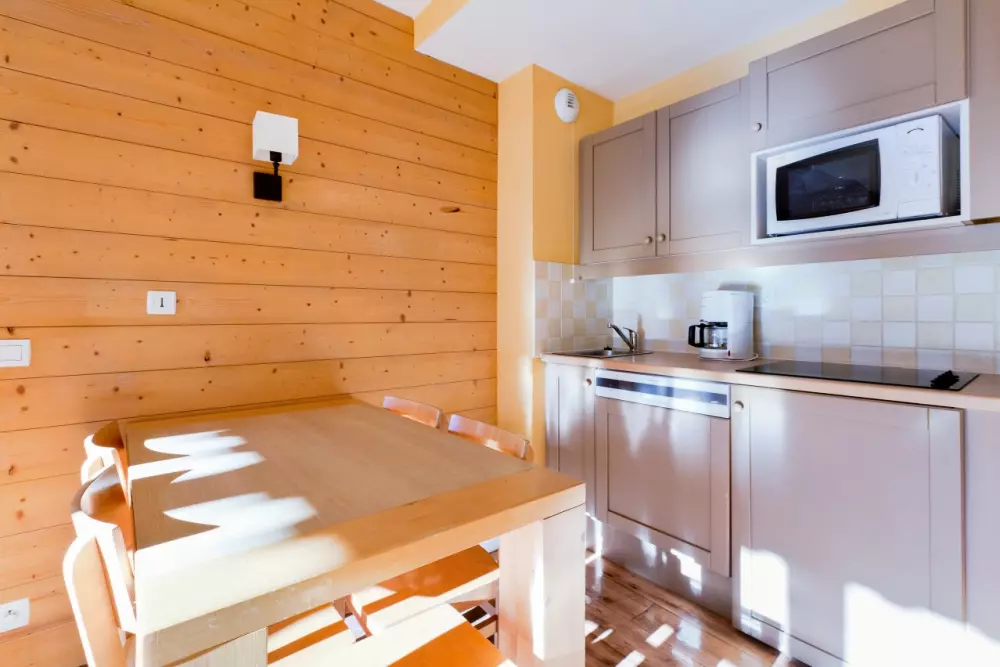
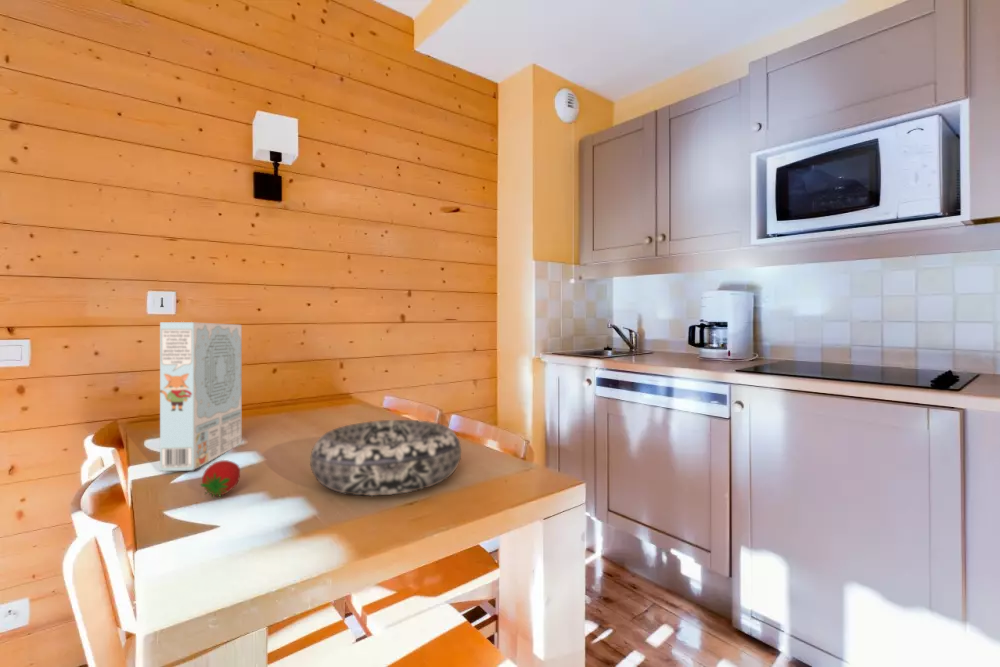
+ cereal box [159,321,243,473]
+ fruit [199,459,241,499]
+ decorative bowl [309,419,462,497]
